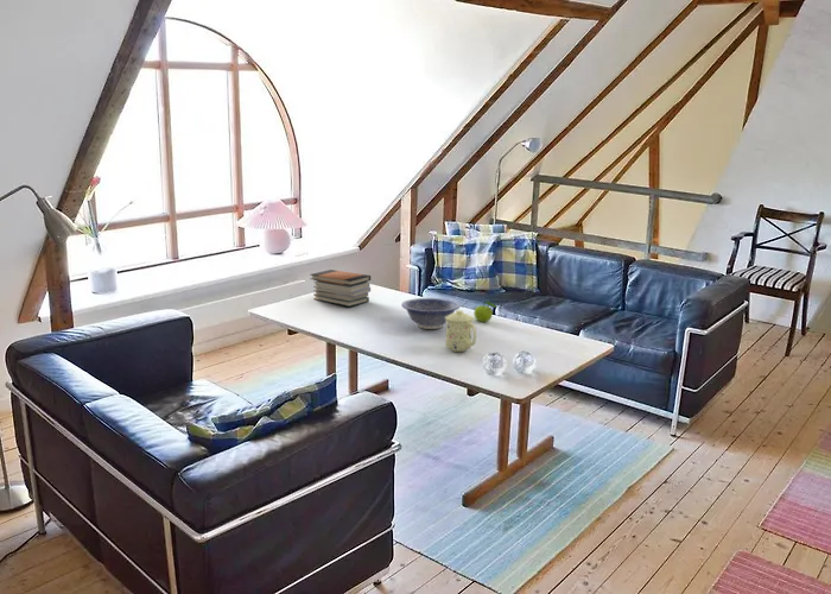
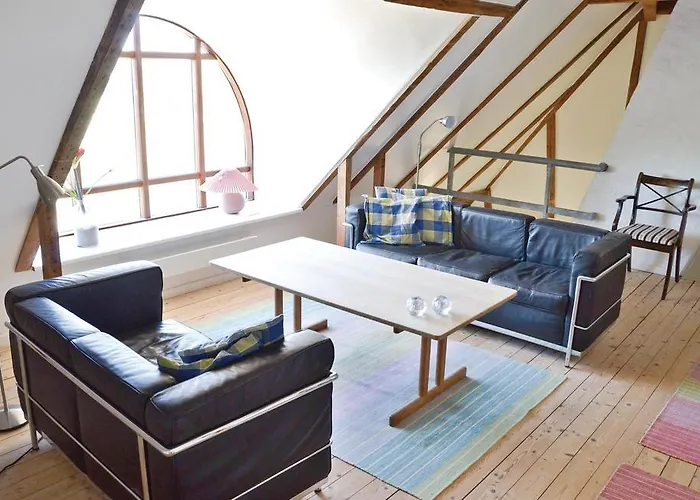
- decorative bowl [400,297,461,330]
- mug [445,309,477,353]
- fruit [472,301,499,323]
- book stack [309,268,372,308]
